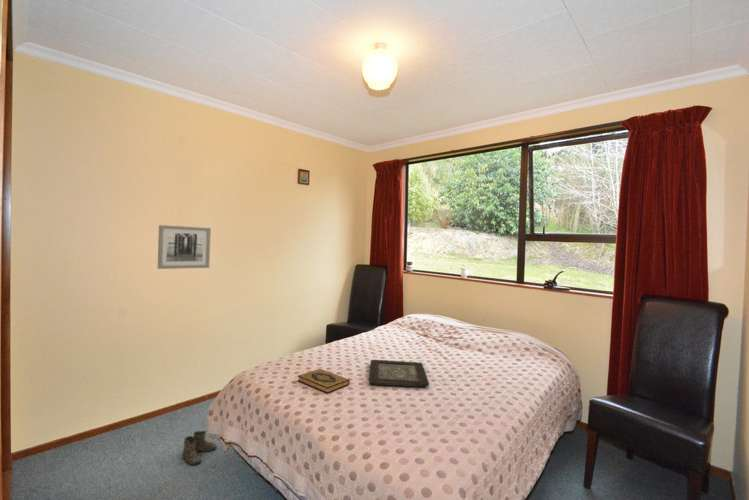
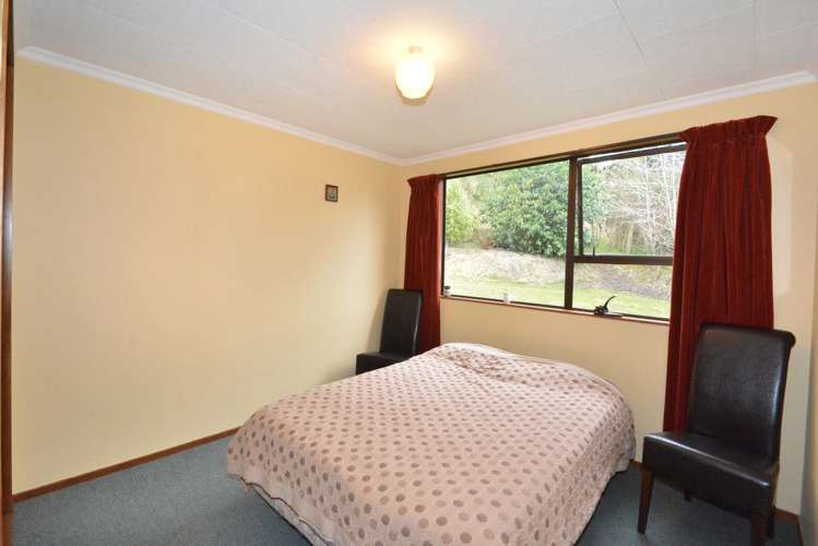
- boots [178,430,217,466]
- decorative tray [368,359,430,388]
- hardback book [297,368,351,394]
- wall art [157,224,212,270]
